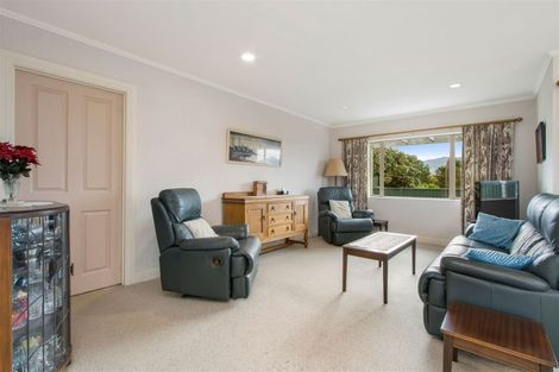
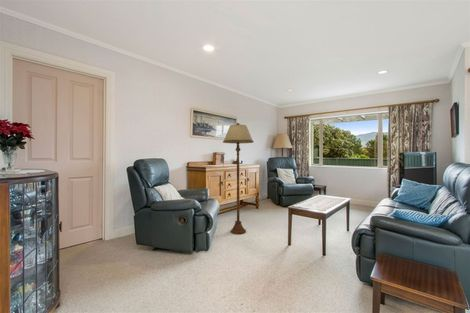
+ floor lamp [222,122,255,235]
